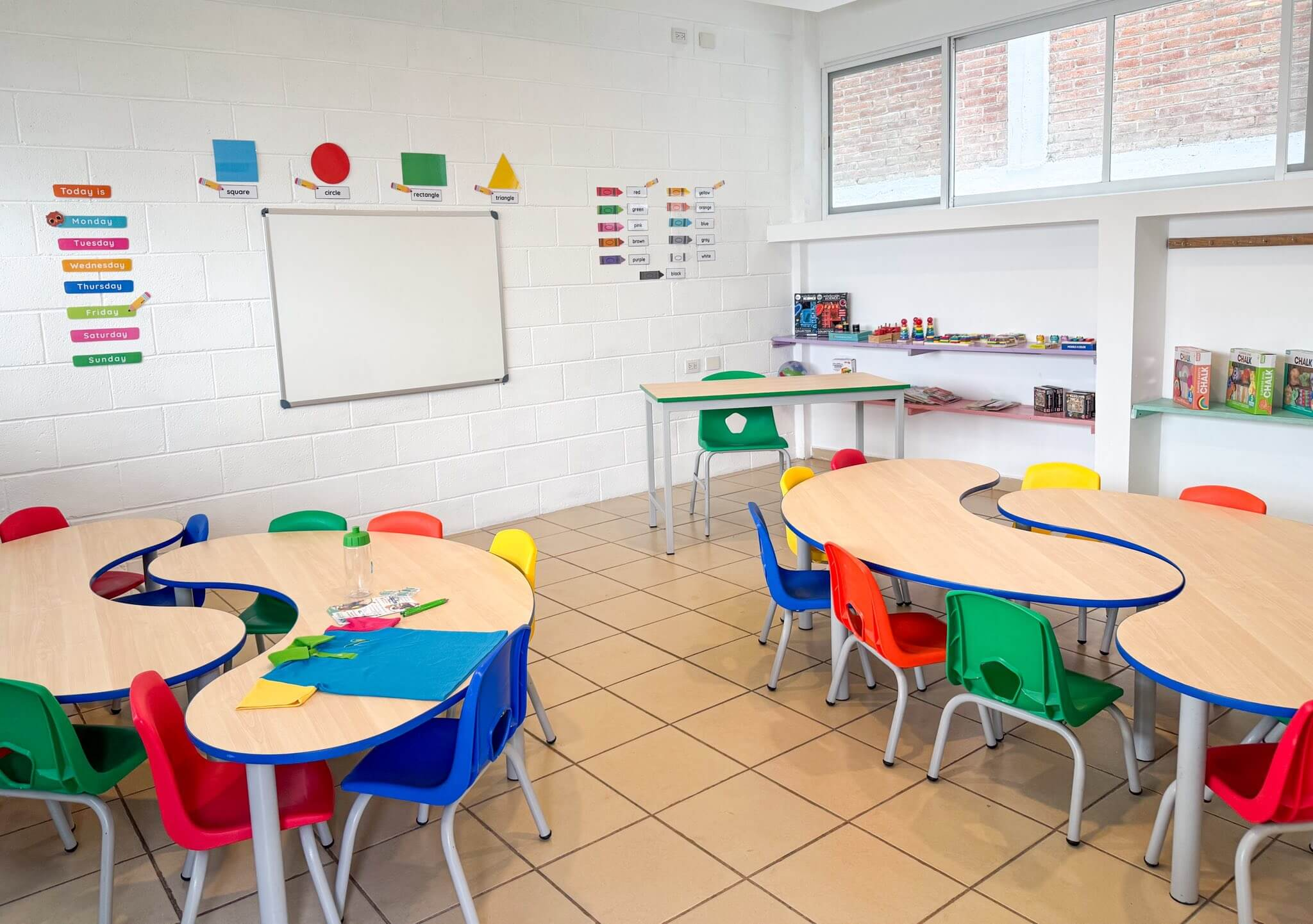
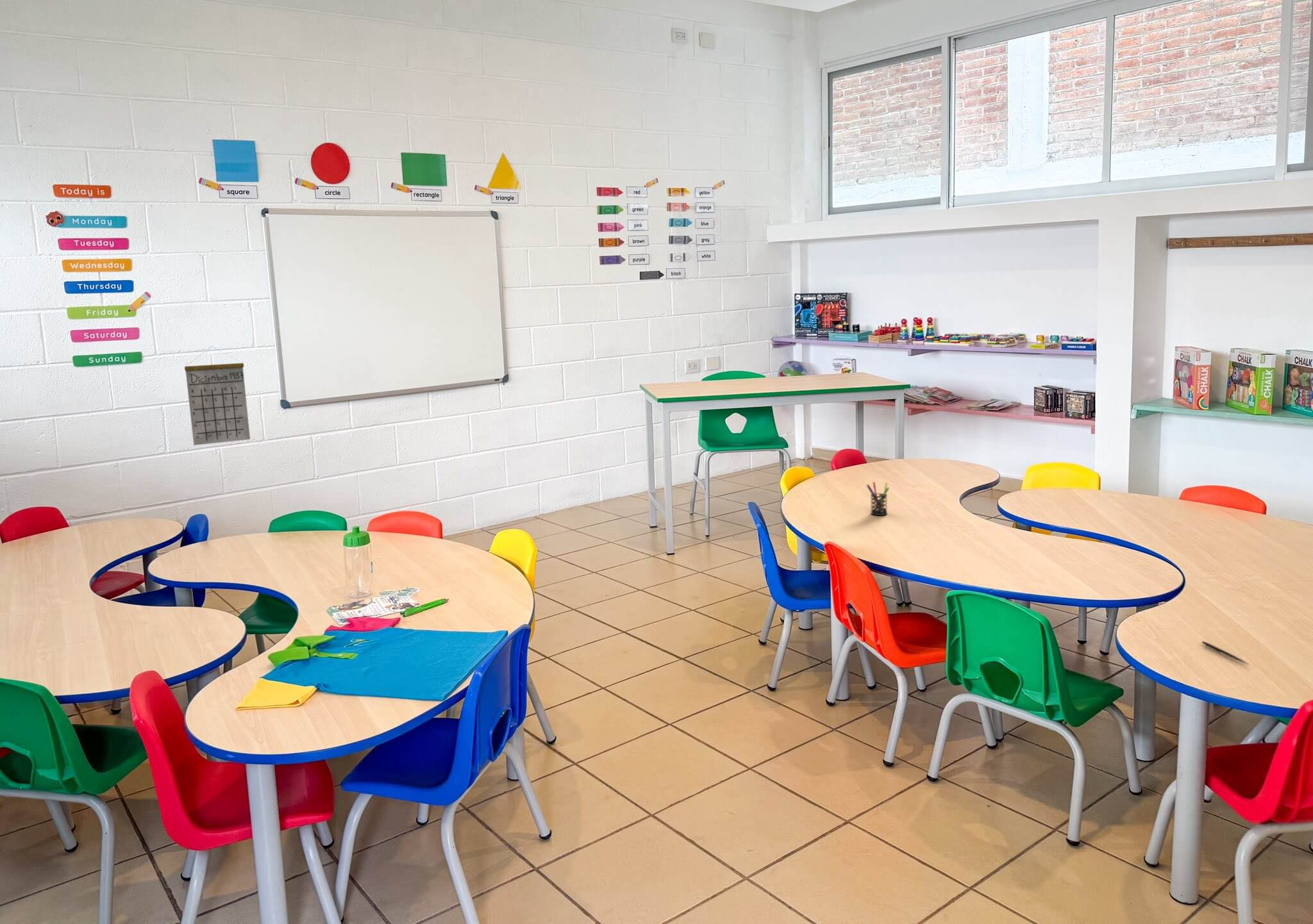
+ pen holder [866,481,890,516]
+ pen [1201,641,1250,665]
+ calendar [184,345,251,446]
